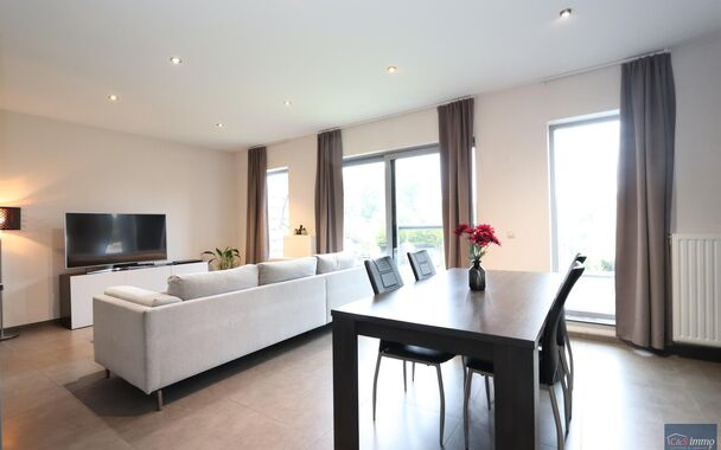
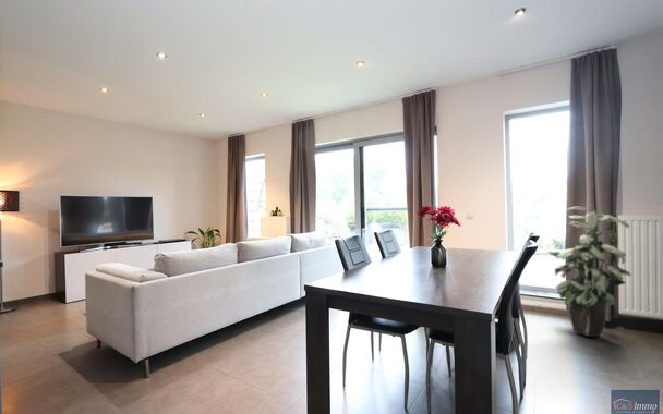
+ indoor plant [547,206,632,338]
